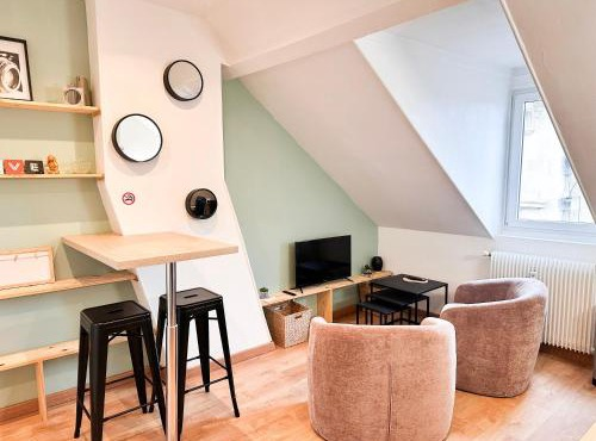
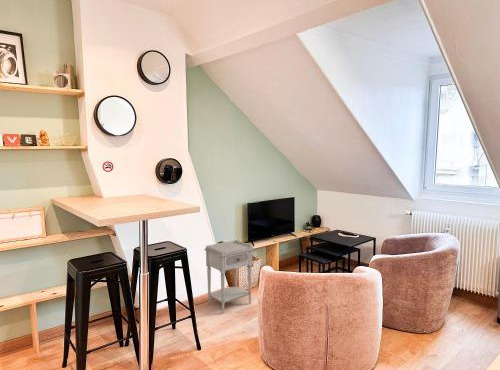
+ nightstand [203,239,255,314]
